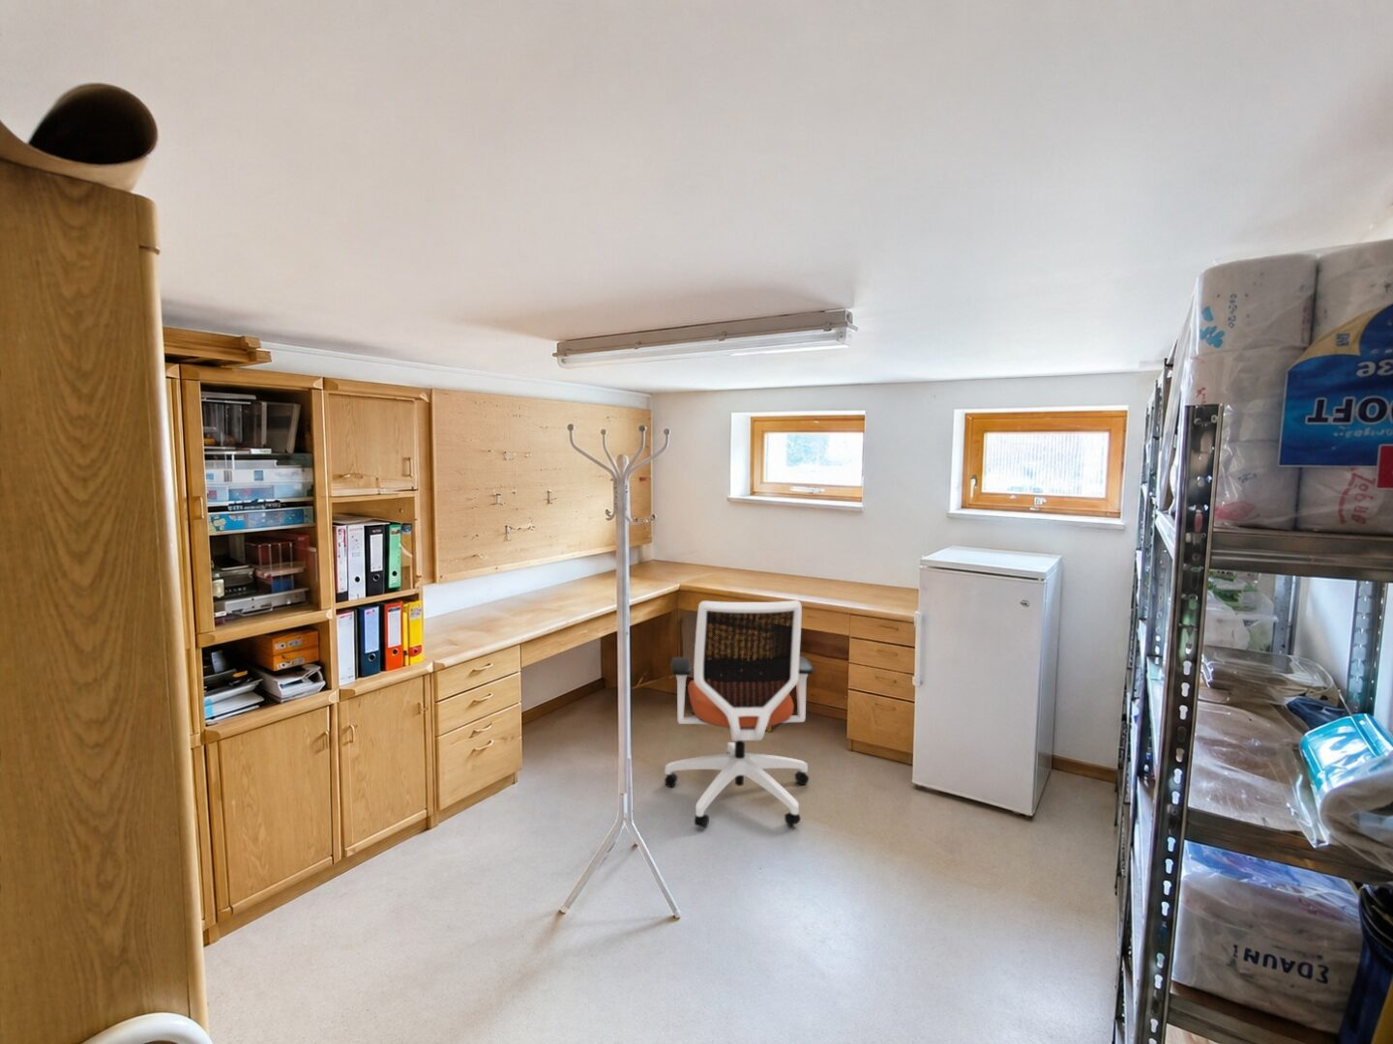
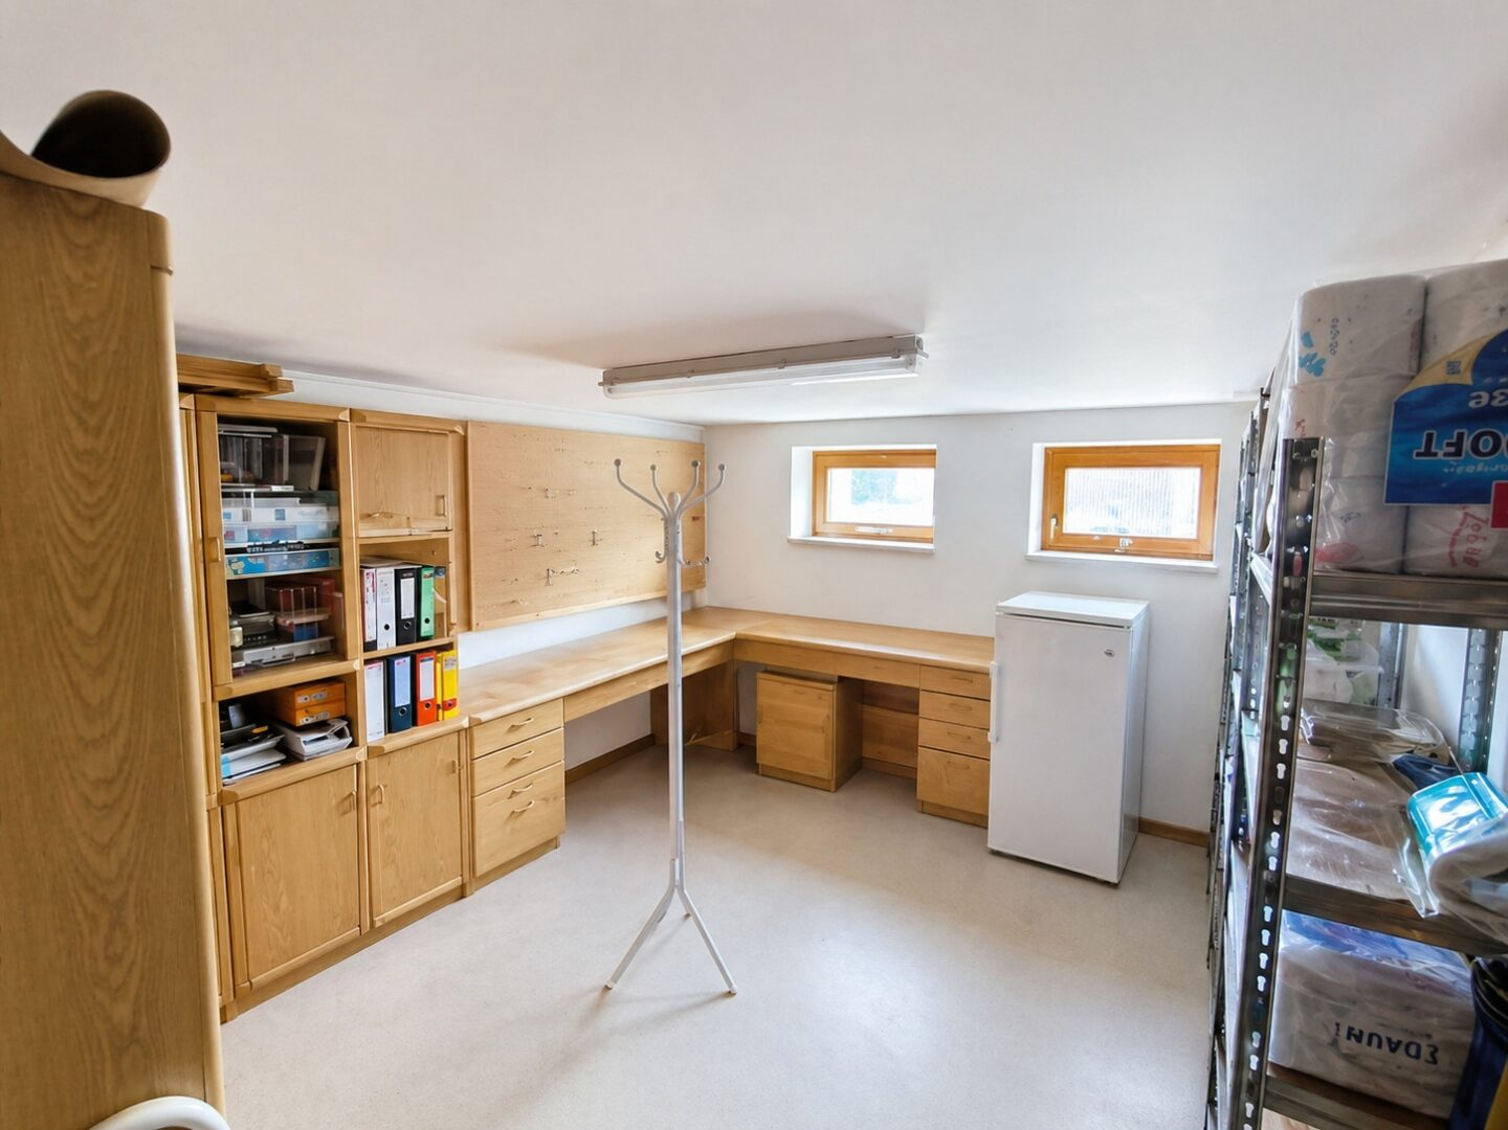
- office chair [664,600,815,829]
